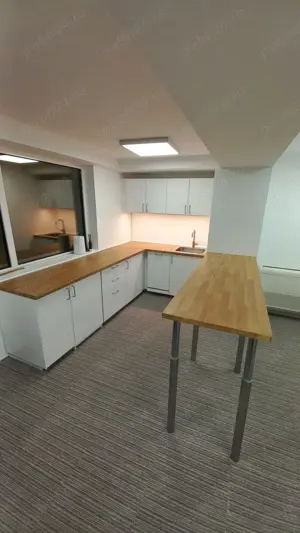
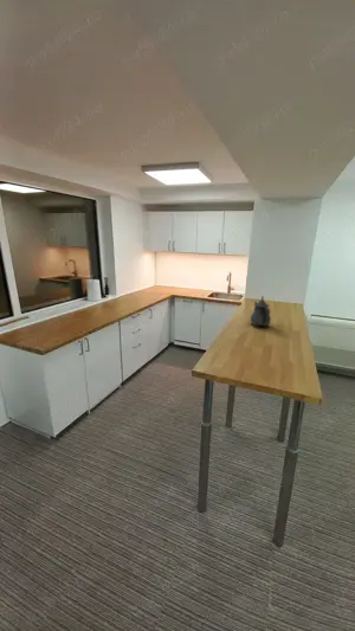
+ teapot [250,296,272,329]
